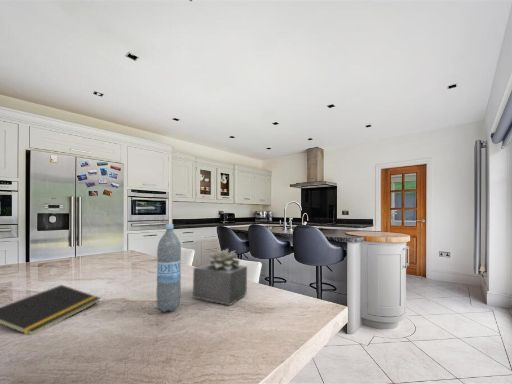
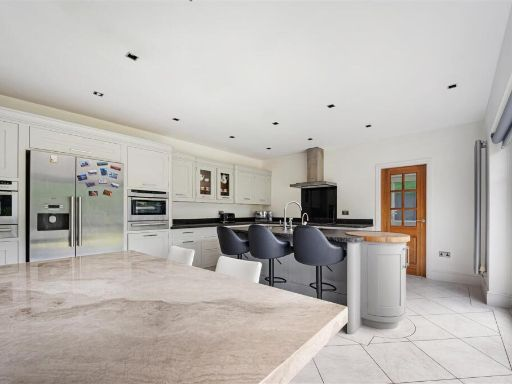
- succulent plant [191,247,248,306]
- notepad [0,284,101,335]
- water bottle [156,223,182,313]
